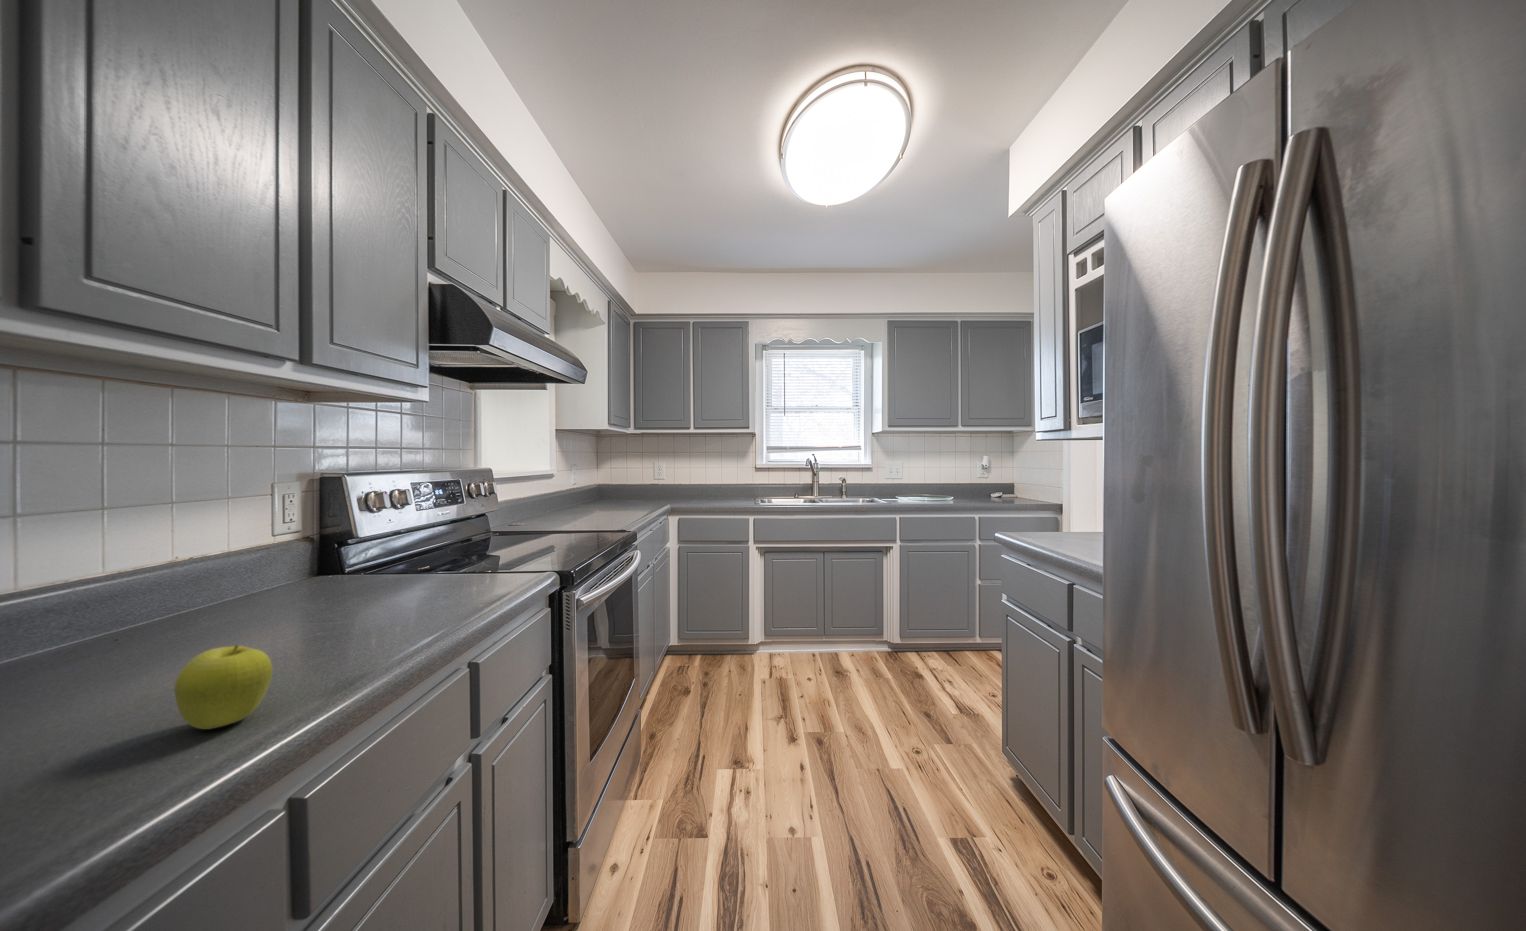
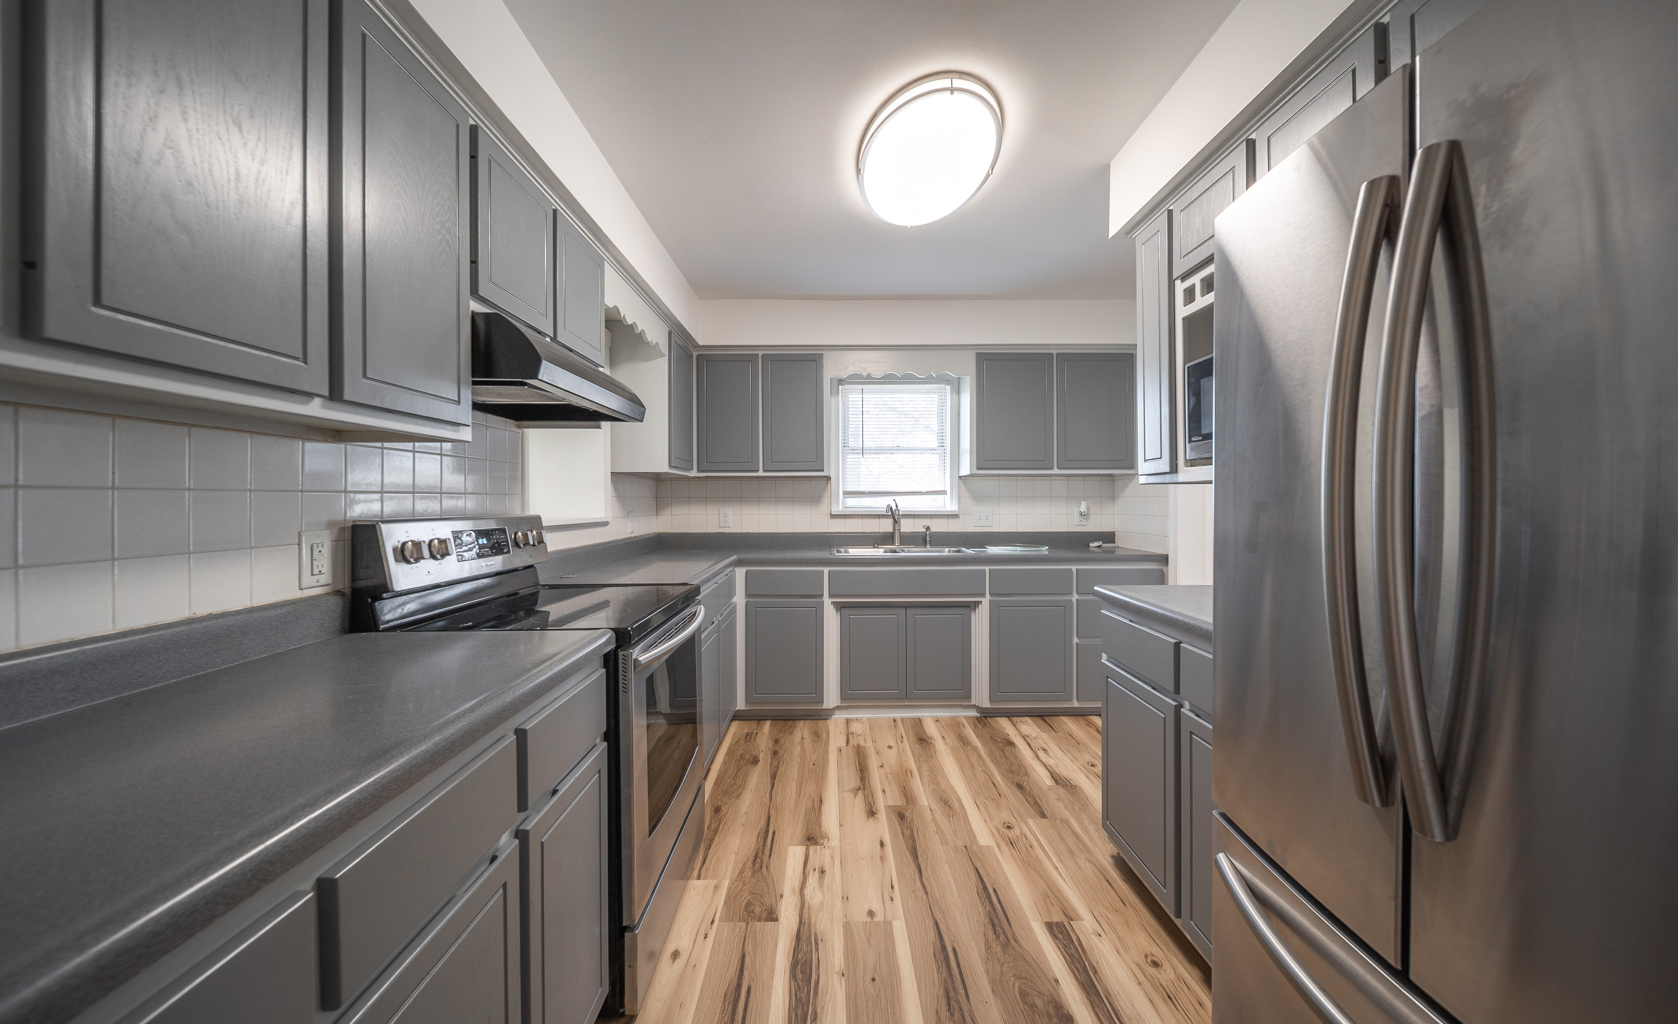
- fruit [174,644,274,730]
